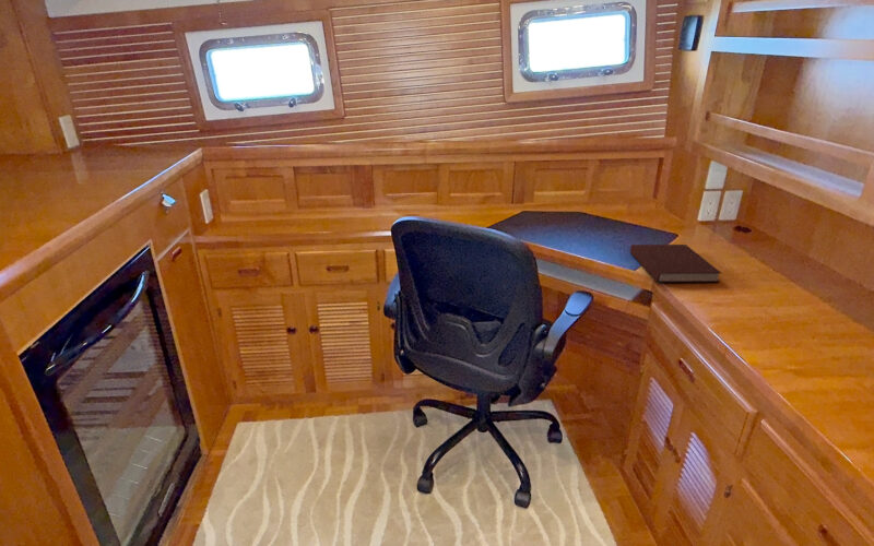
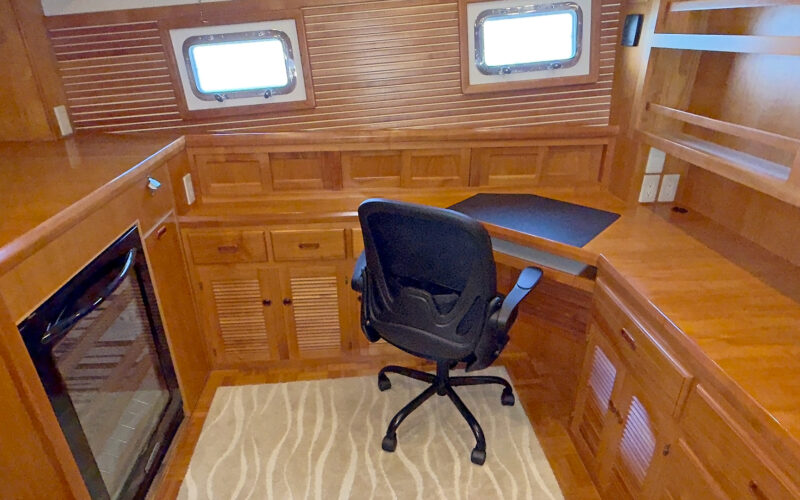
- notebook [629,244,722,283]
